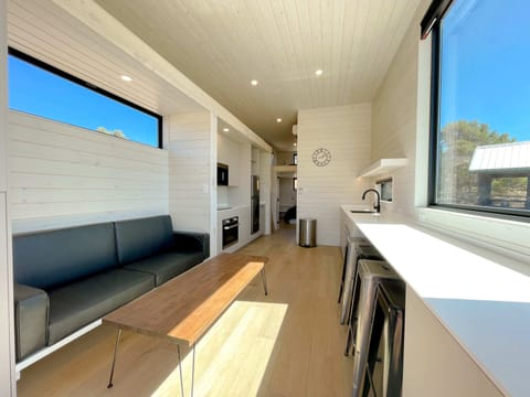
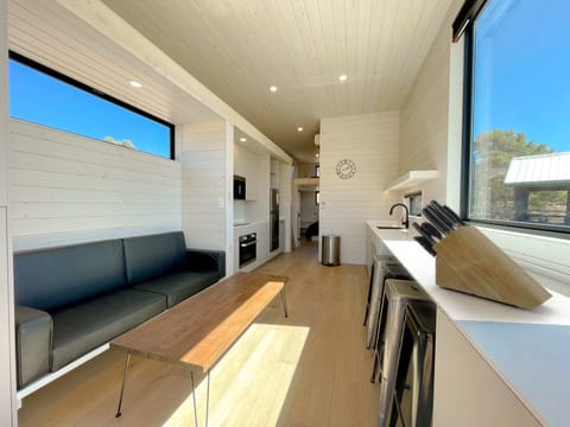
+ knife block [411,198,553,311]
